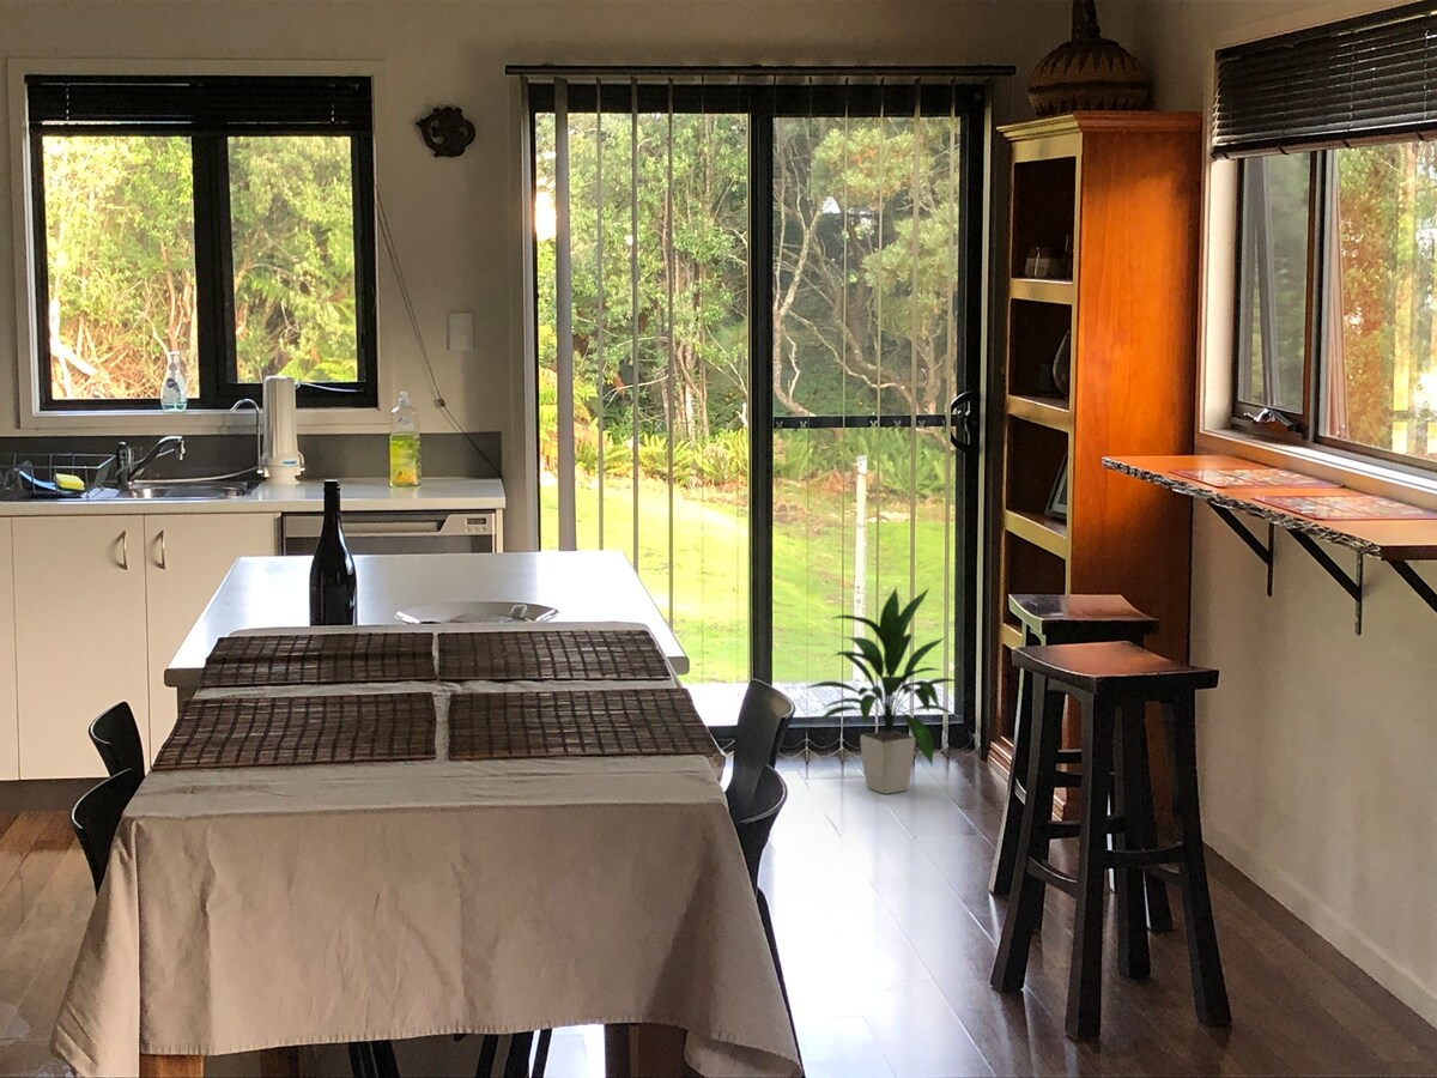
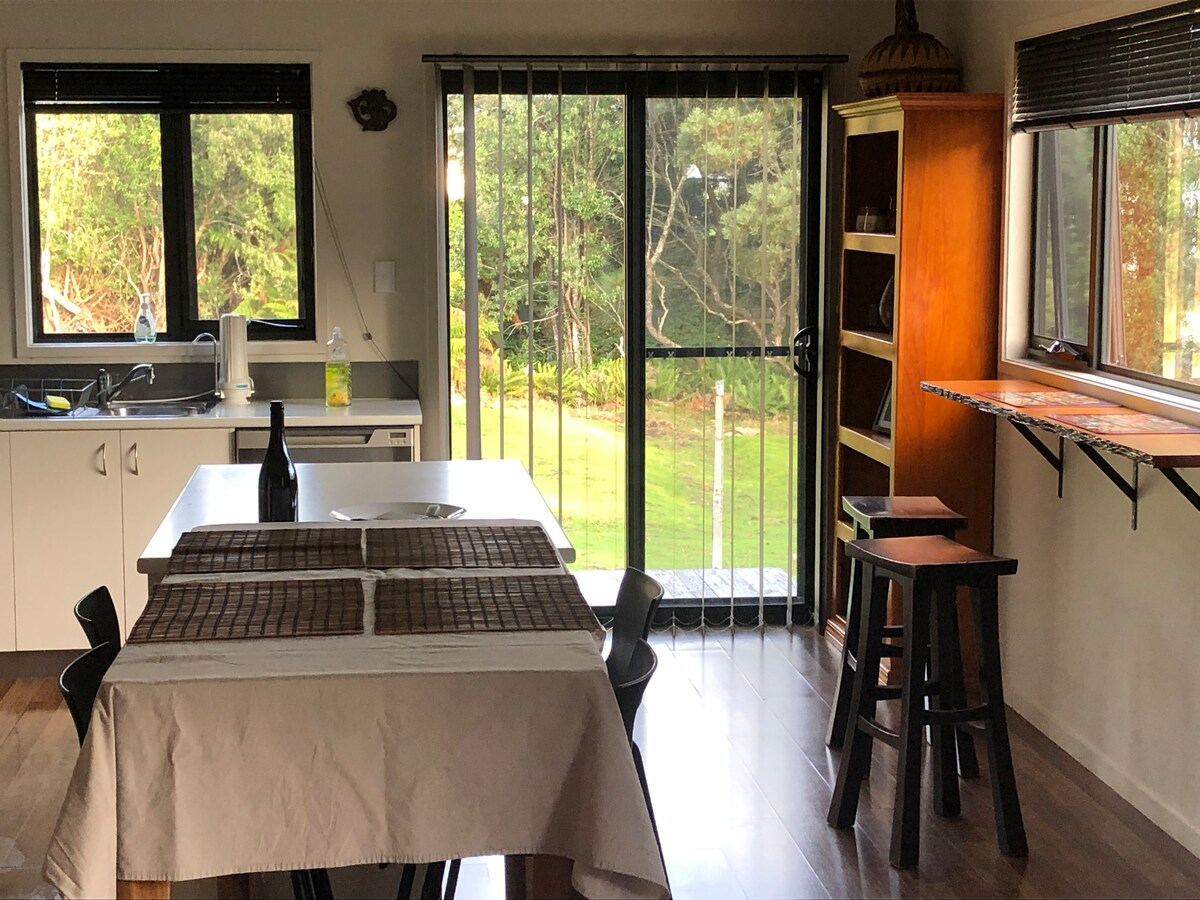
- indoor plant [798,586,958,795]
